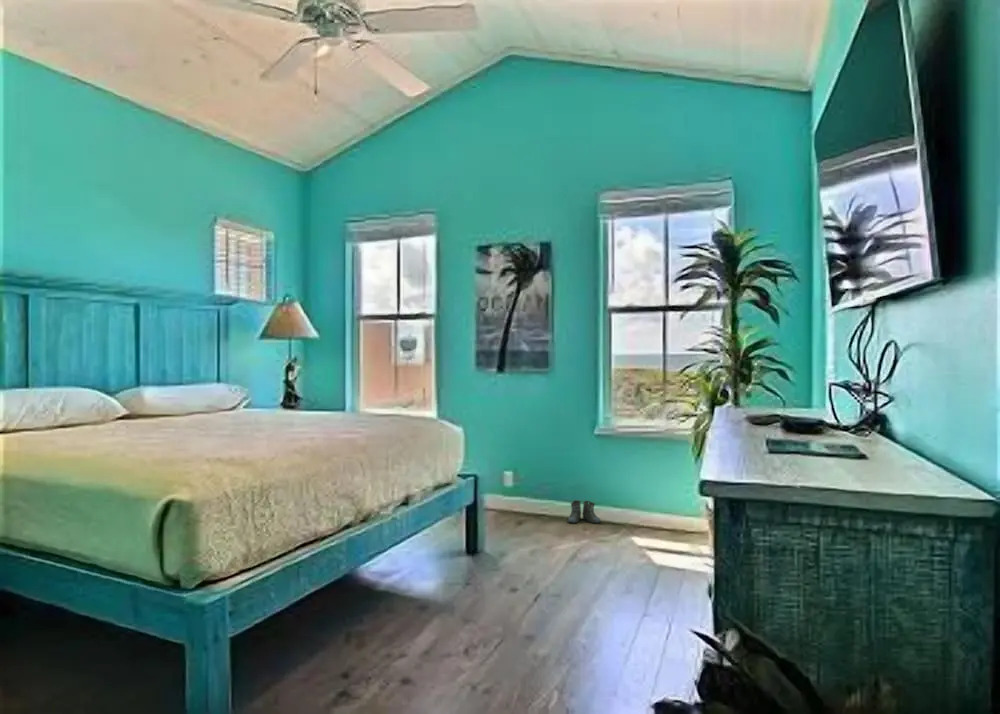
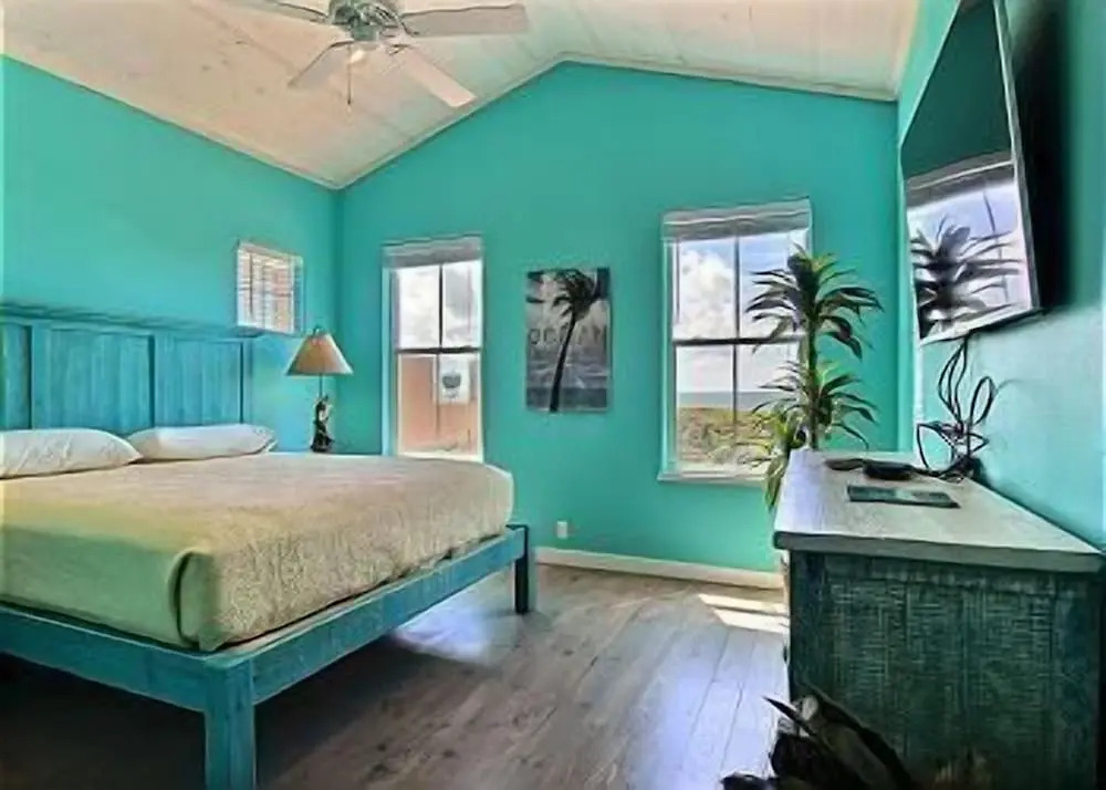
- boots [567,499,602,525]
